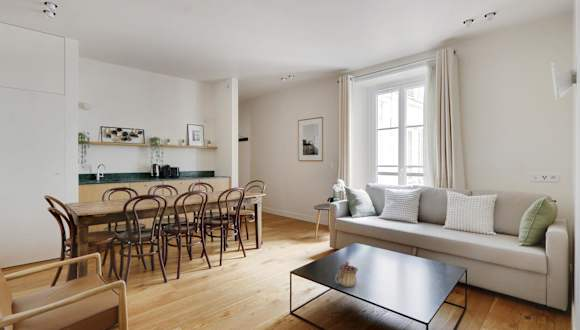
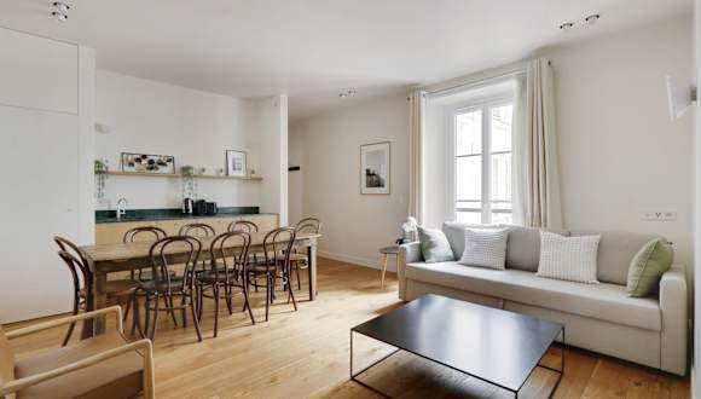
- teapot [334,261,359,288]
